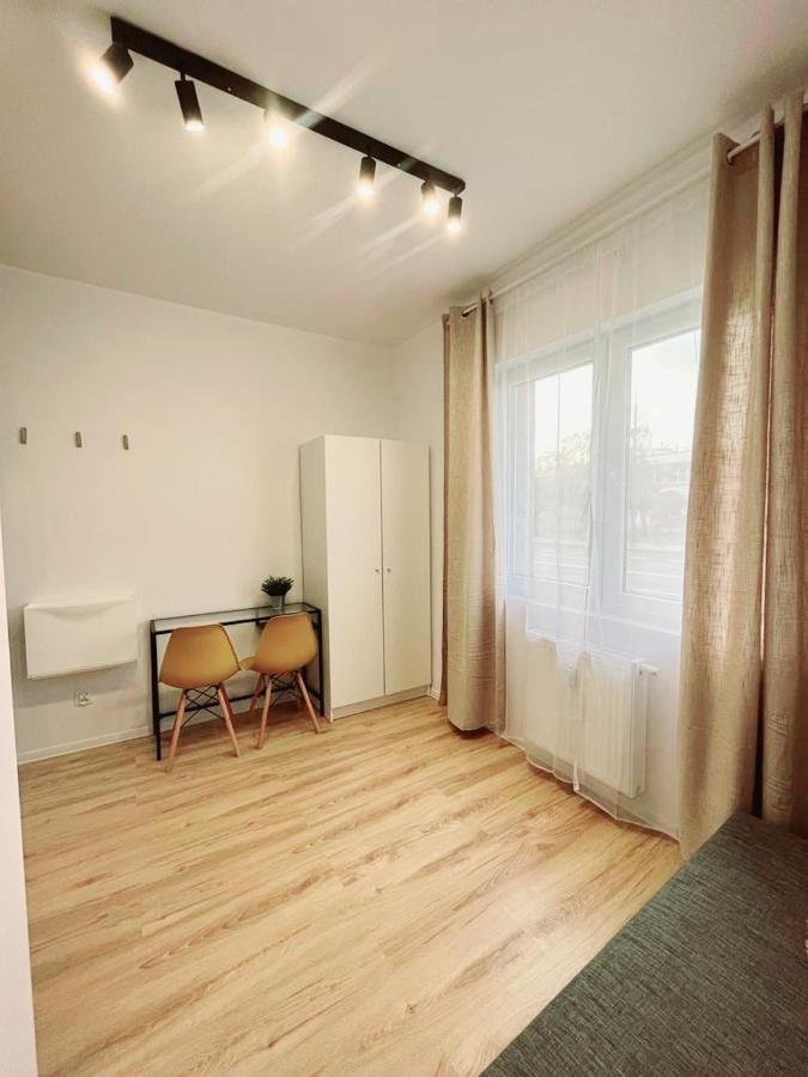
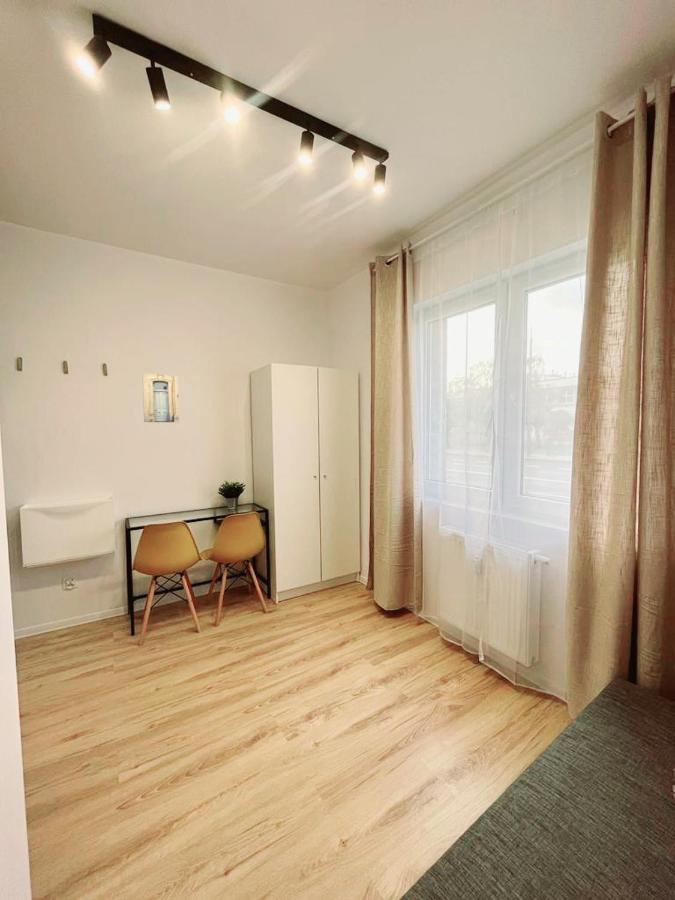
+ wall art [141,373,180,423]
